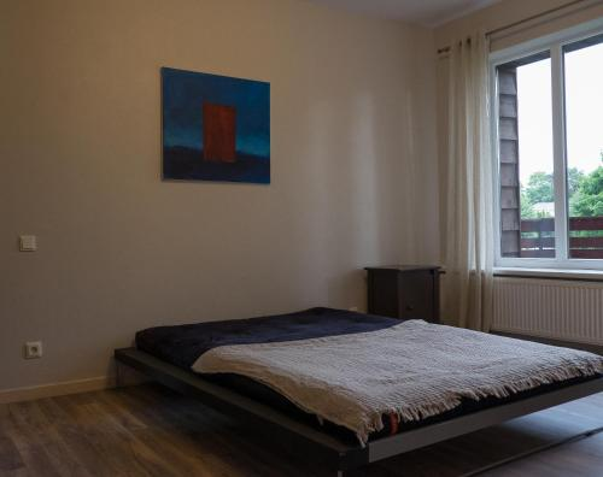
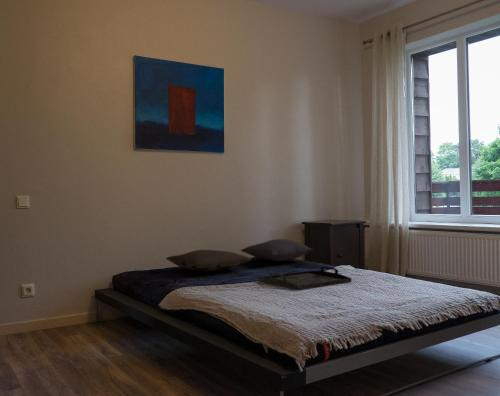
+ pillow [240,238,314,263]
+ pillow [165,249,252,273]
+ serving tray [258,265,352,291]
